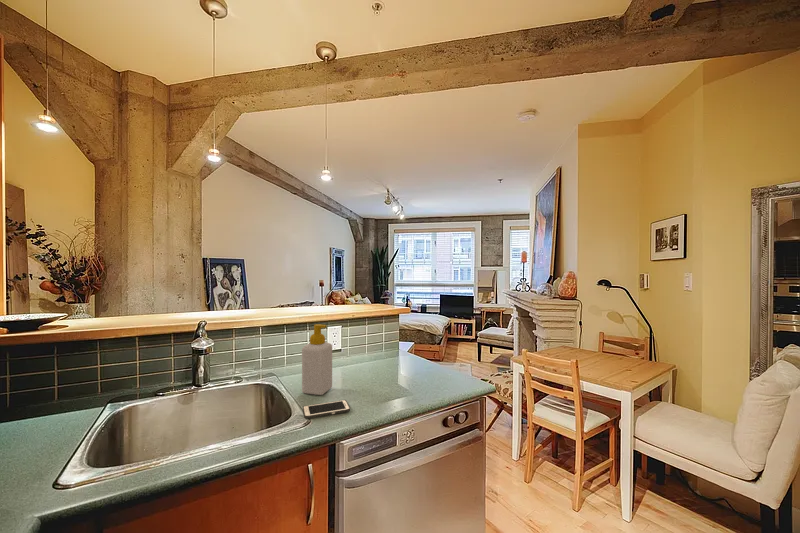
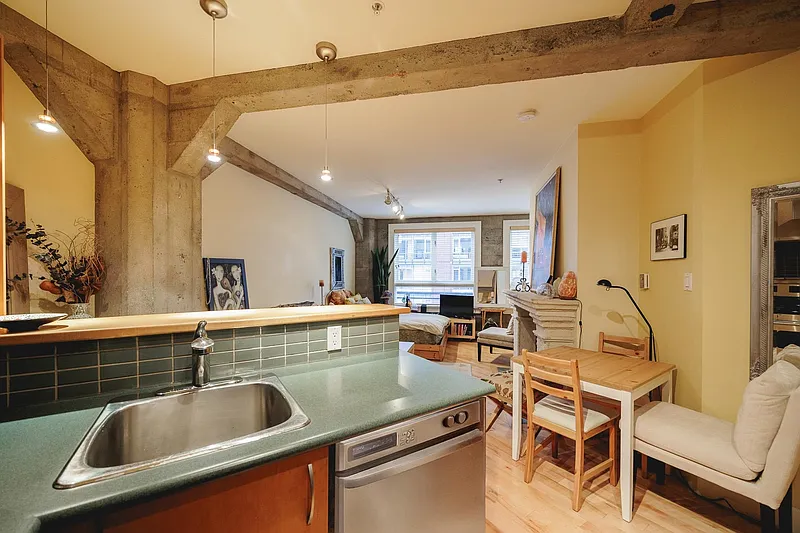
- soap bottle [301,323,333,396]
- cell phone [302,399,351,419]
